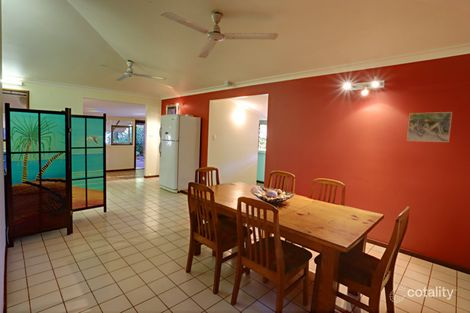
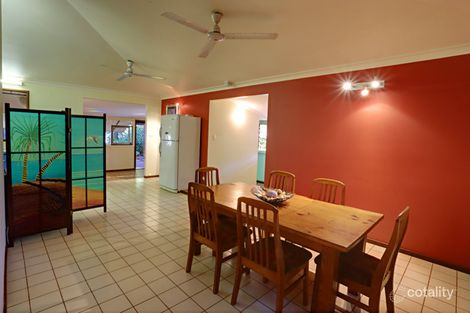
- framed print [406,111,453,143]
